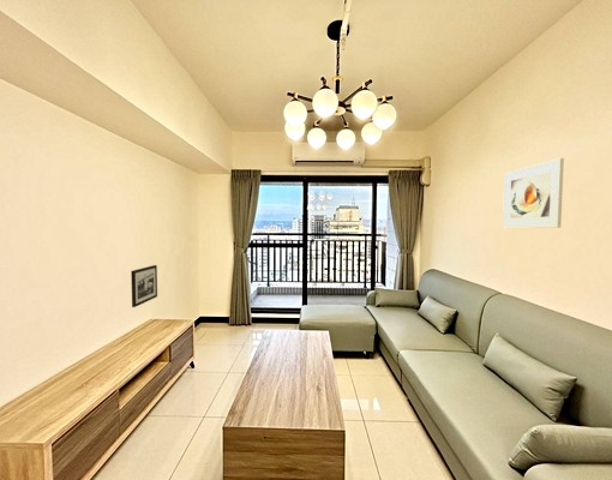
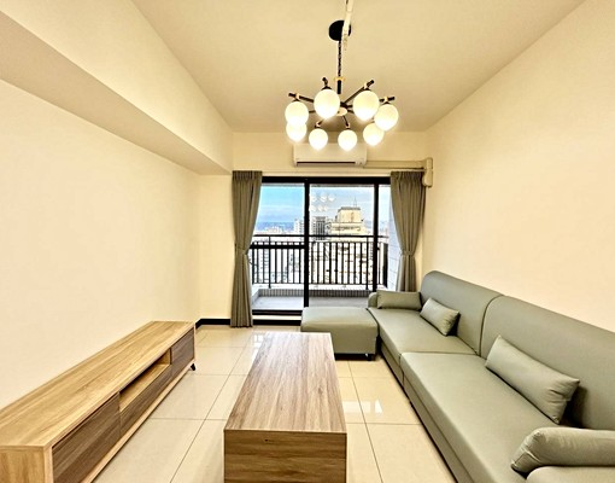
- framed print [502,157,565,229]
- picture frame [130,264,158,308]
